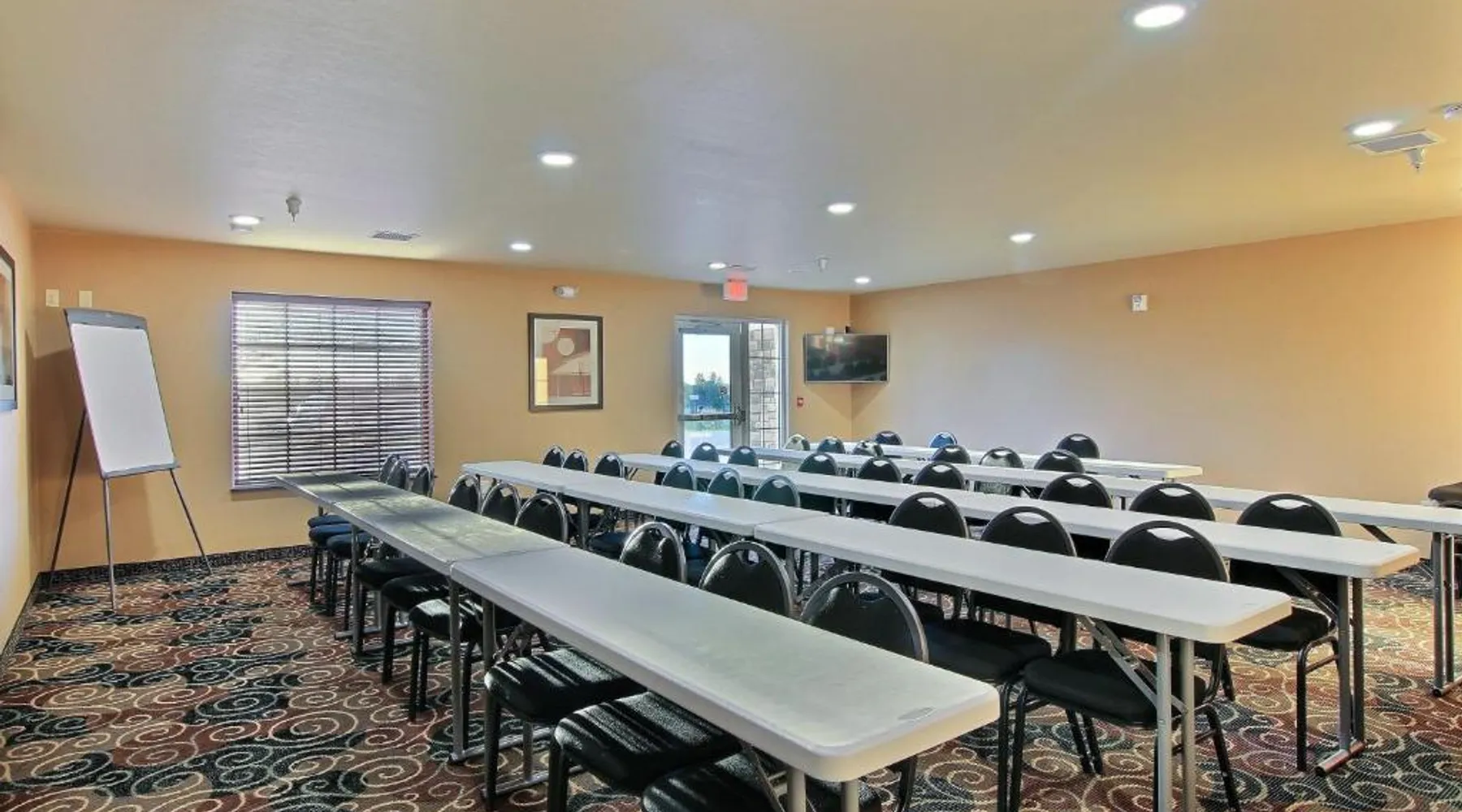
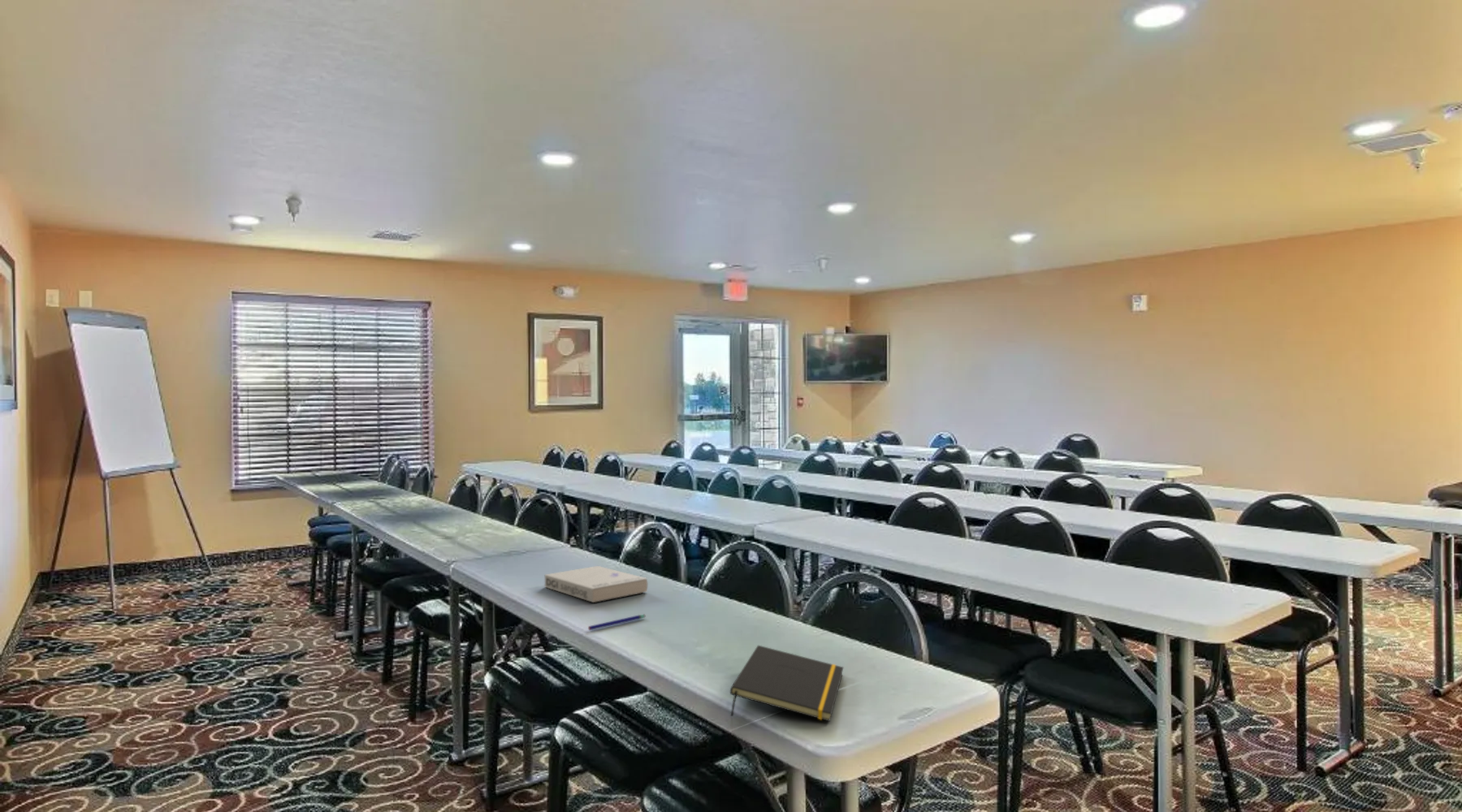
+ book [544,565,648,603]
+ notepad [729,645,844,723]
+ pen [587,614,646,631]
